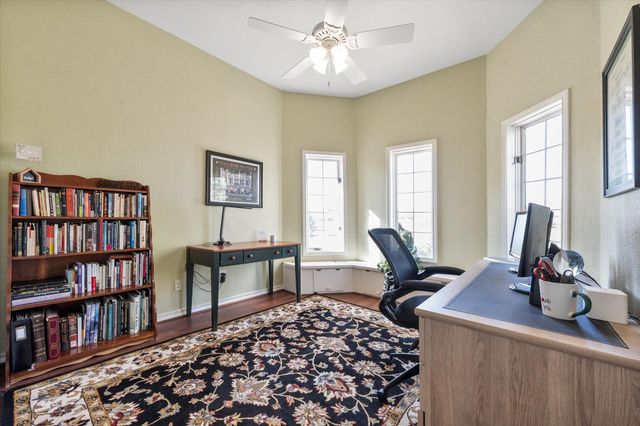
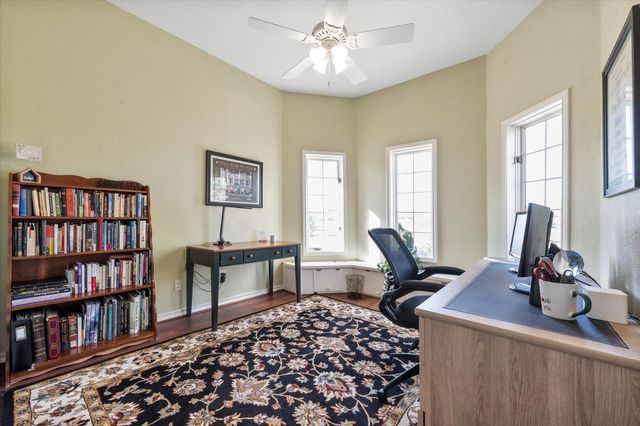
+ waste bin [344,273,366,301]
